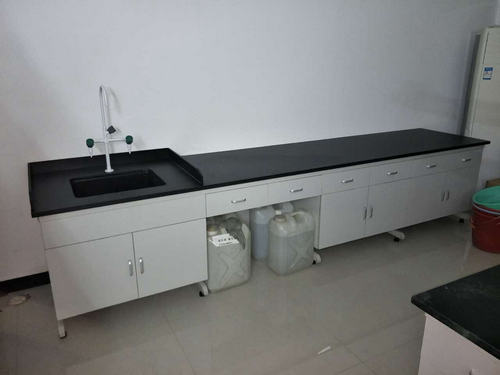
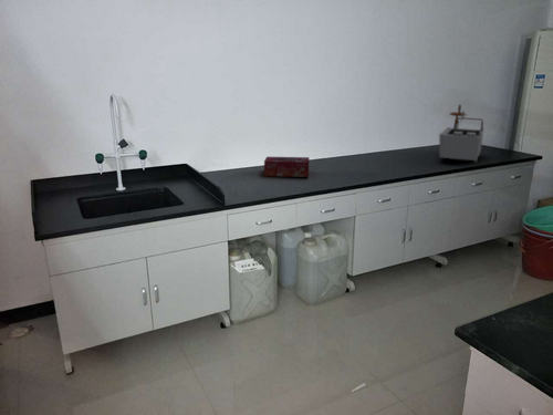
+ laboratory equipment [438,104,484,164]
+ tissue box [263,156,310,178]
